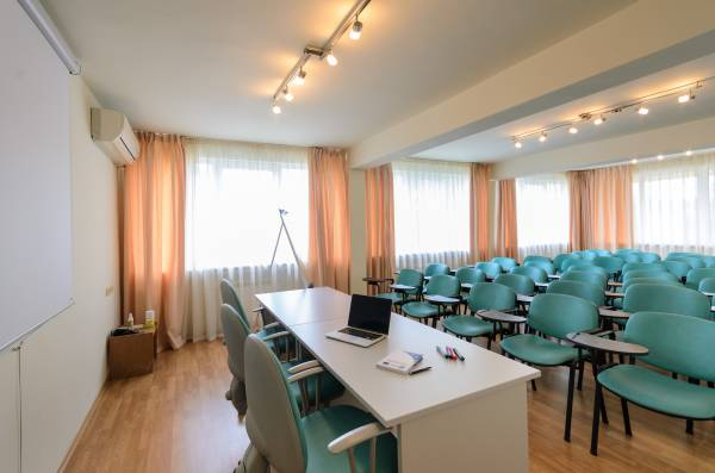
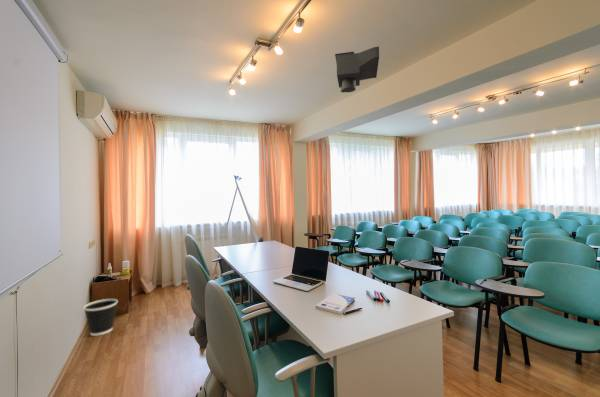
+ wastebasket [82,298,119,337]
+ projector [334,46,380,93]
